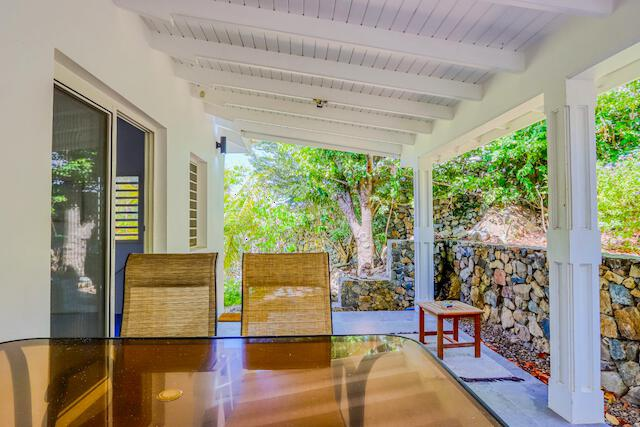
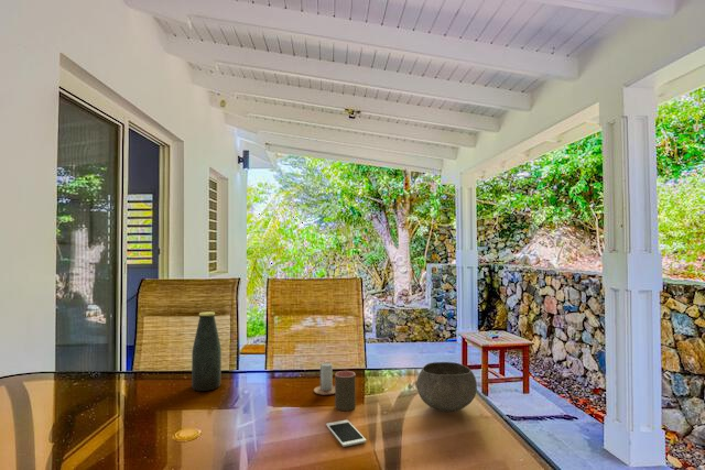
+ cup [334,370,357,412]
+ bowl [415,361,478,413]
+ cell phone [325,419,368,448]
+ bottle [191,310,223,392]
+ candle [313,362,335,396]
